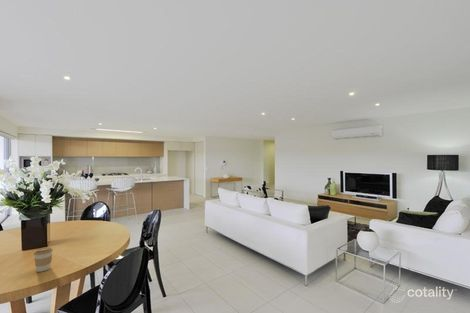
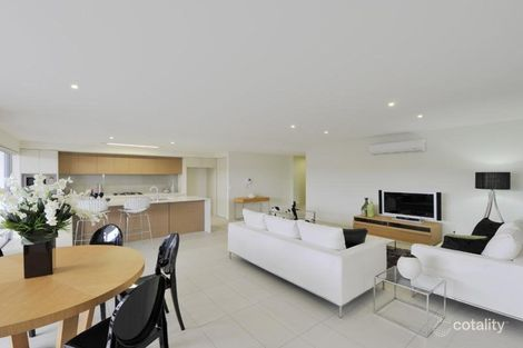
- coffee cup [33,246,54,273]
